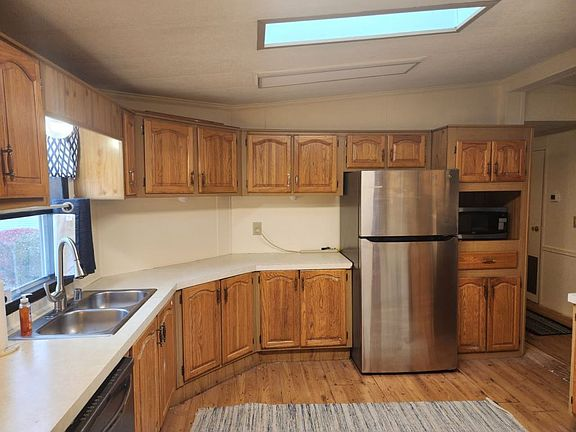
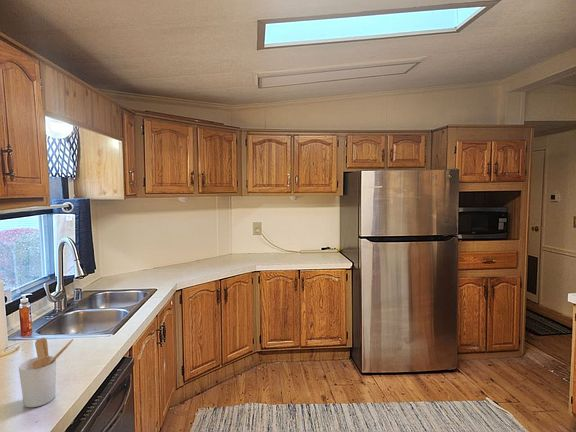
+ utensil holder [18,337,75,408]
